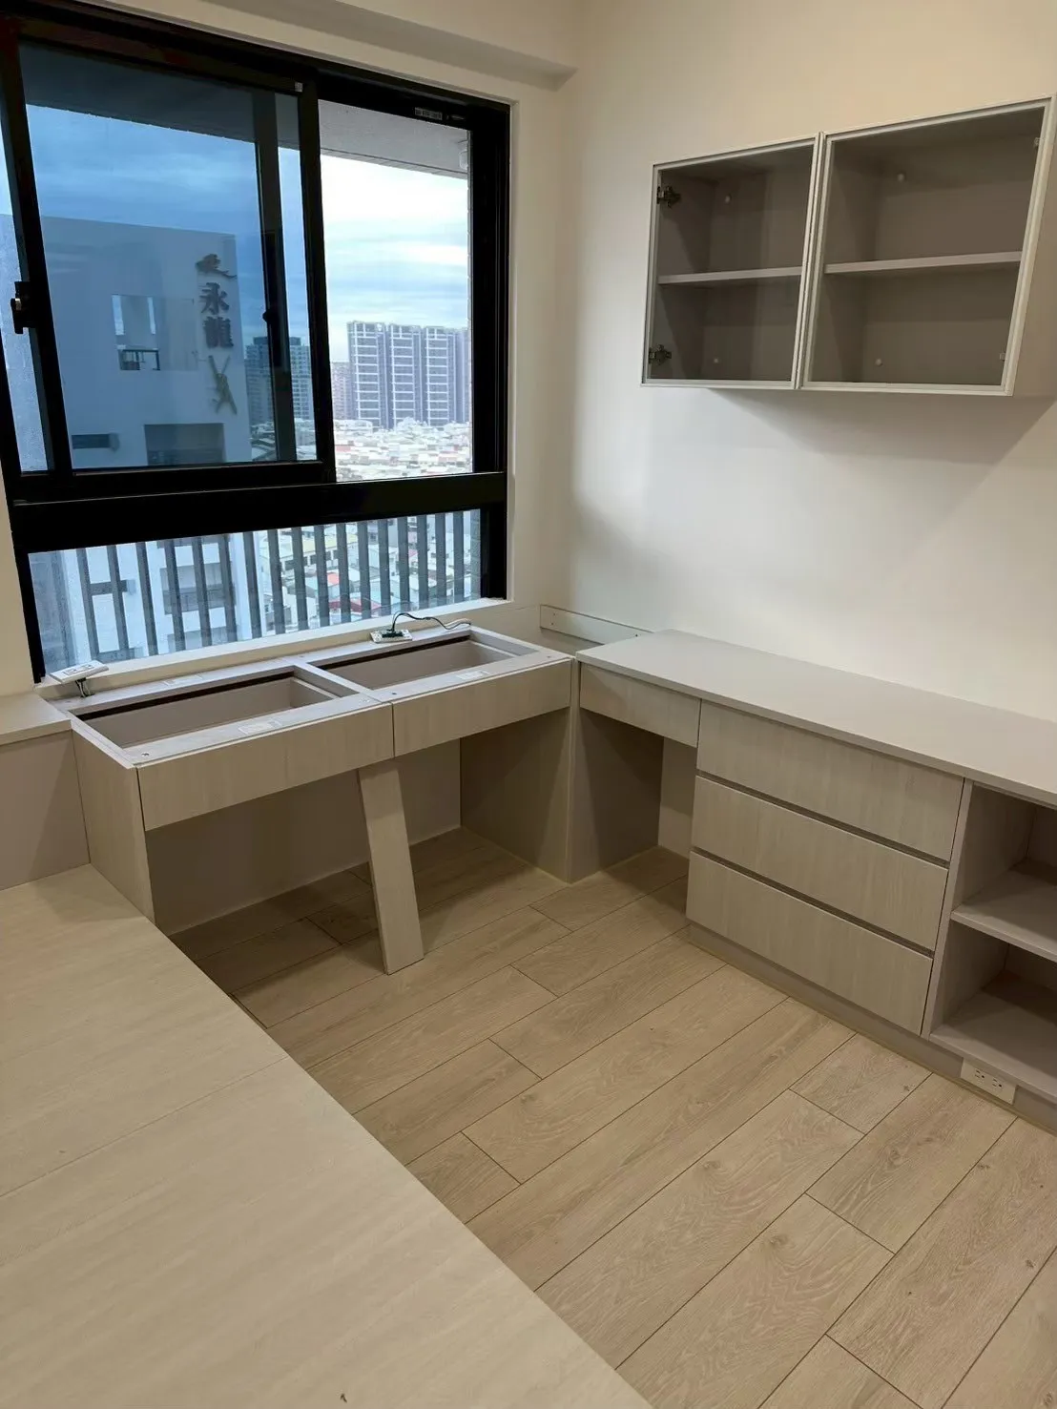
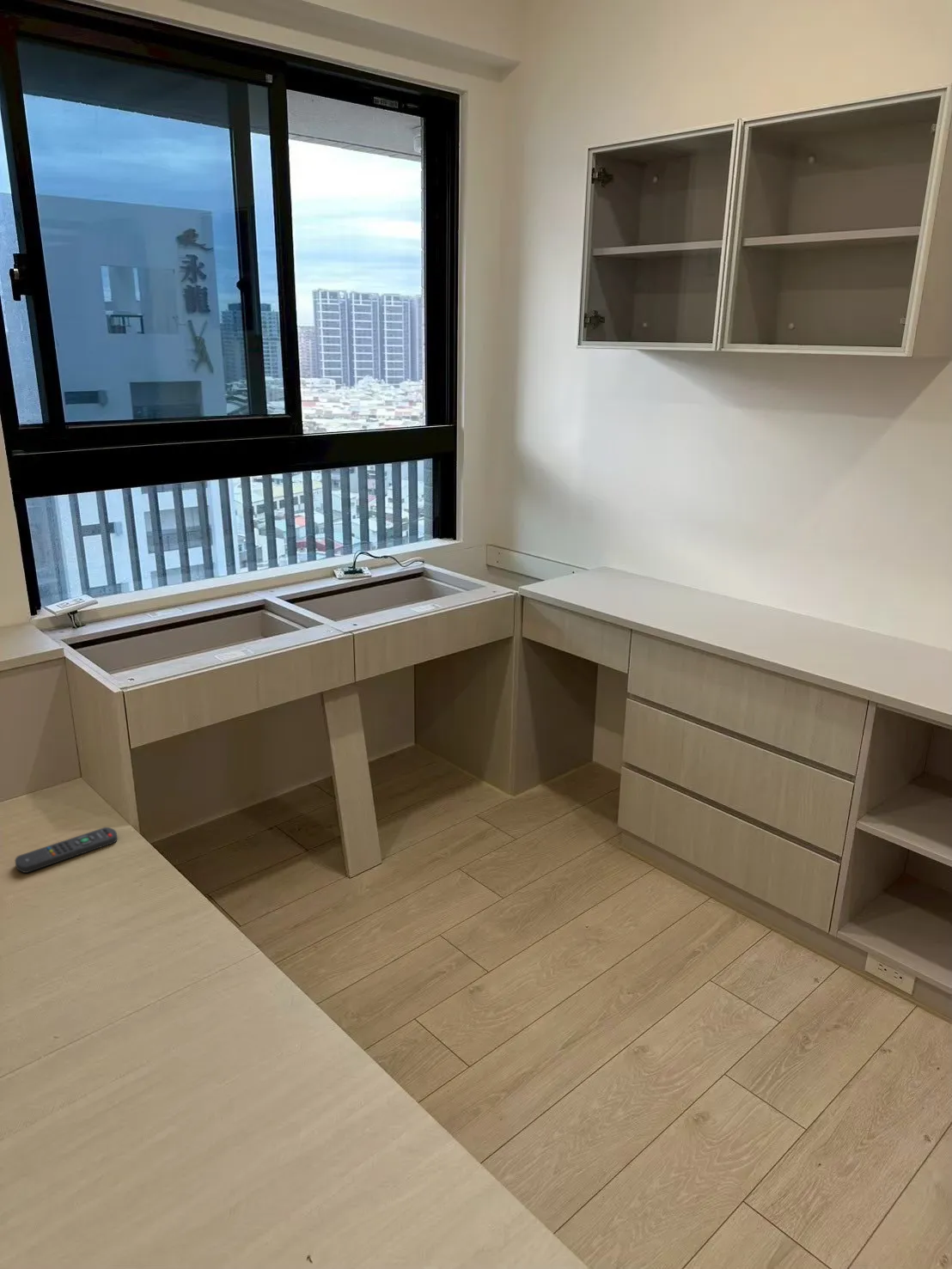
+ remote control [14,827,119,874]
